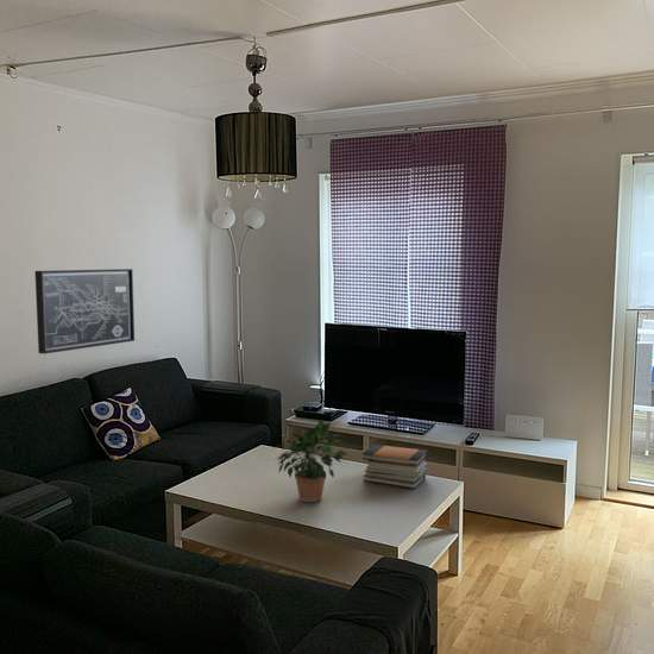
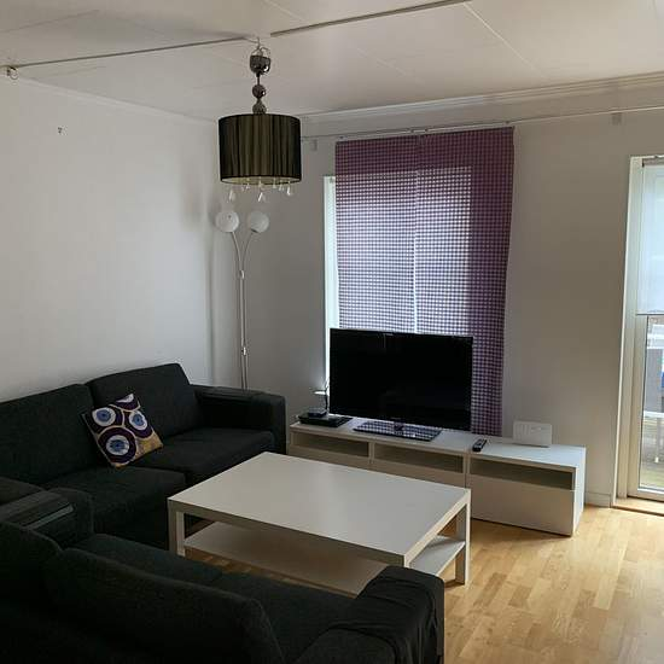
- wall art [33,268,136,354]
- potted plant [271,420,350,503]
- book stack [361,444,429,490]
